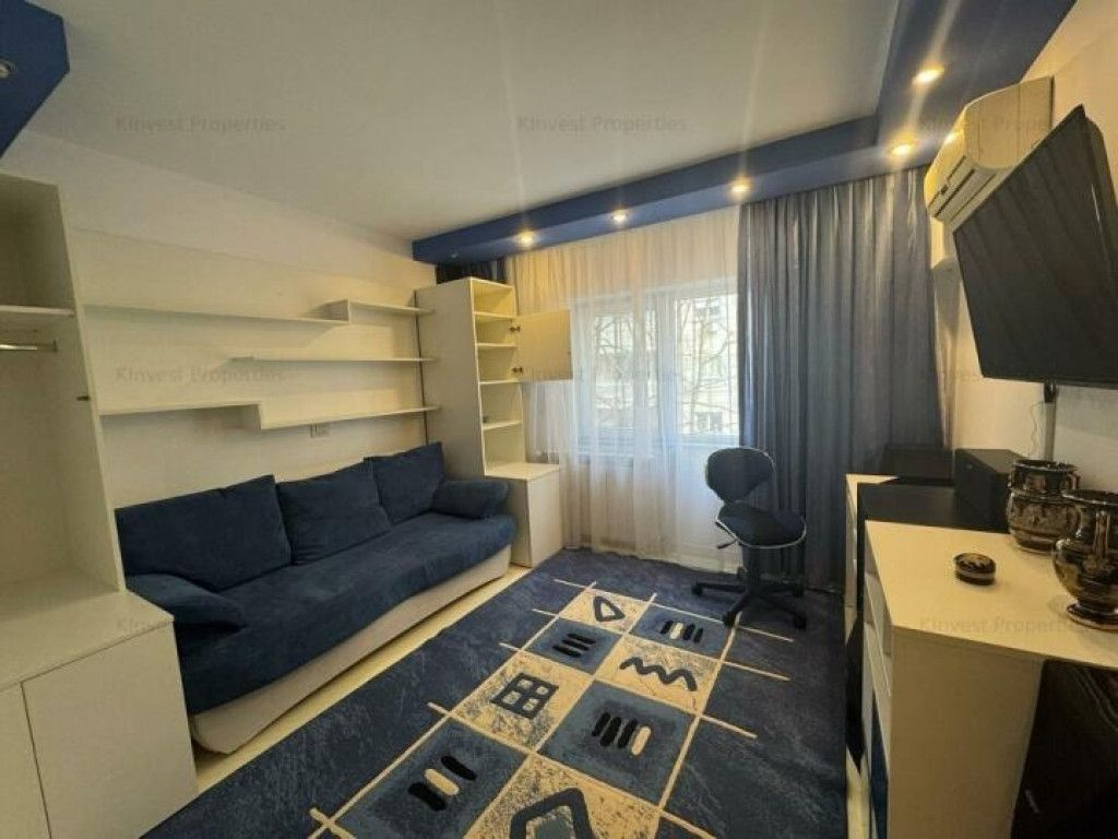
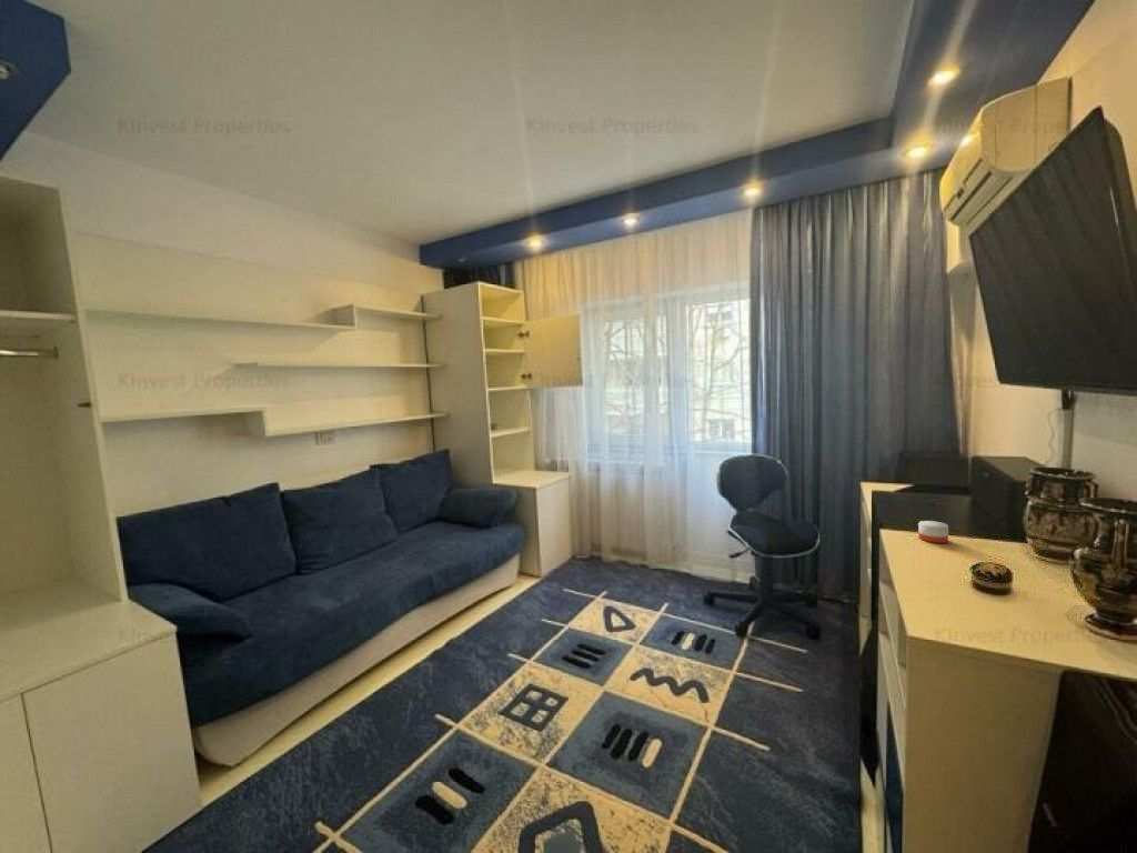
+ candle [917,506,949,544]
